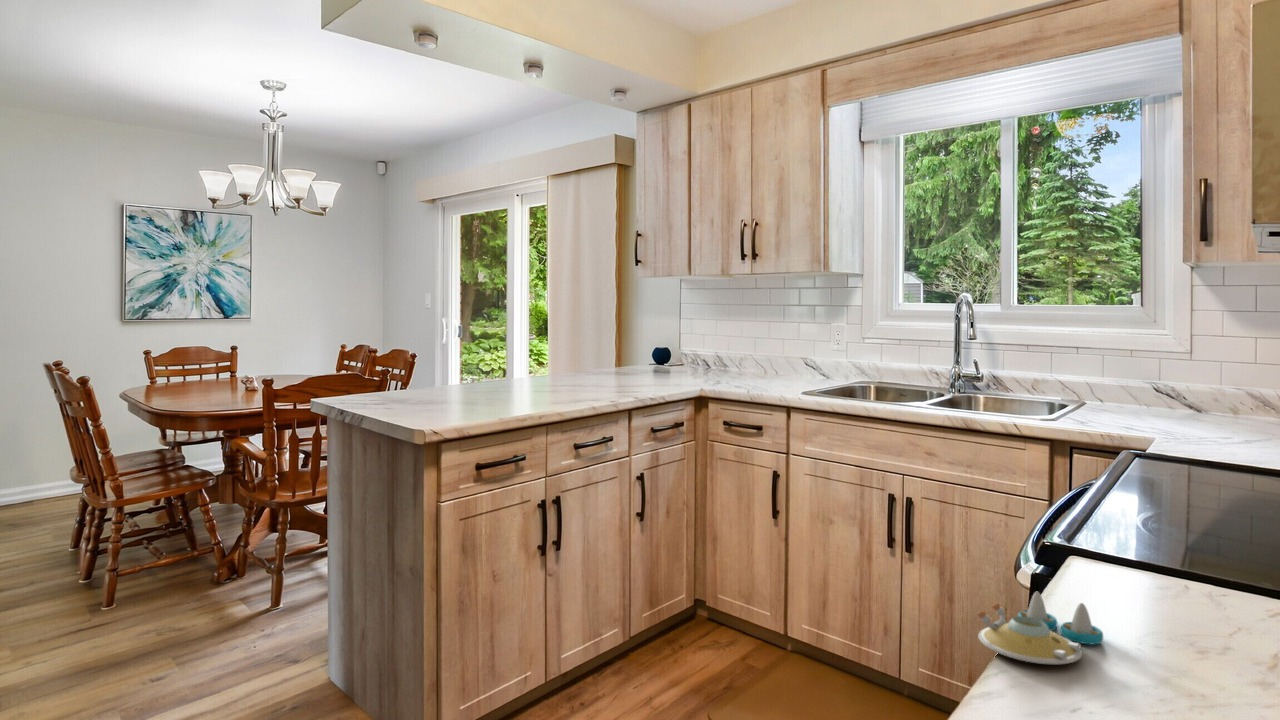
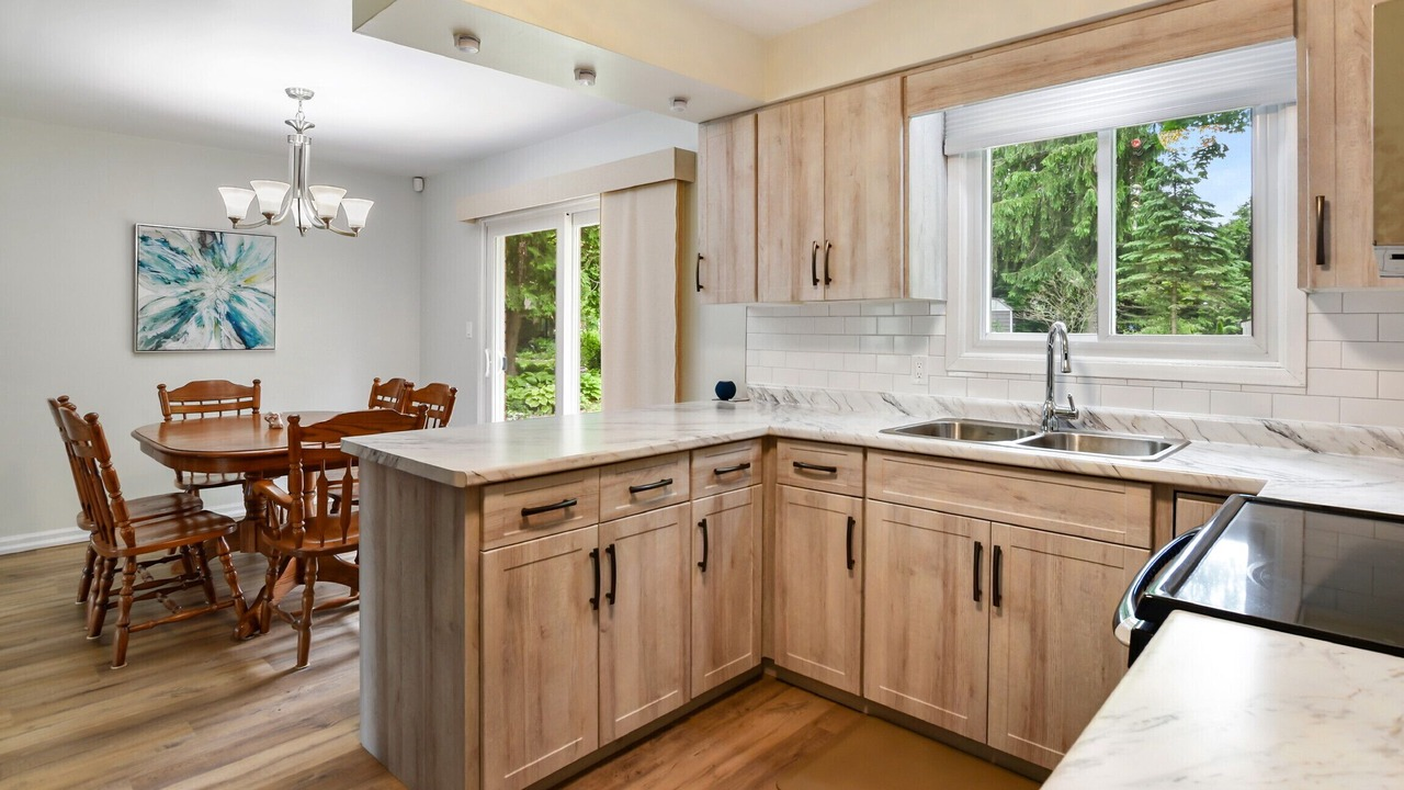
- salt and pepper shaker set [976,591,1104,665]
